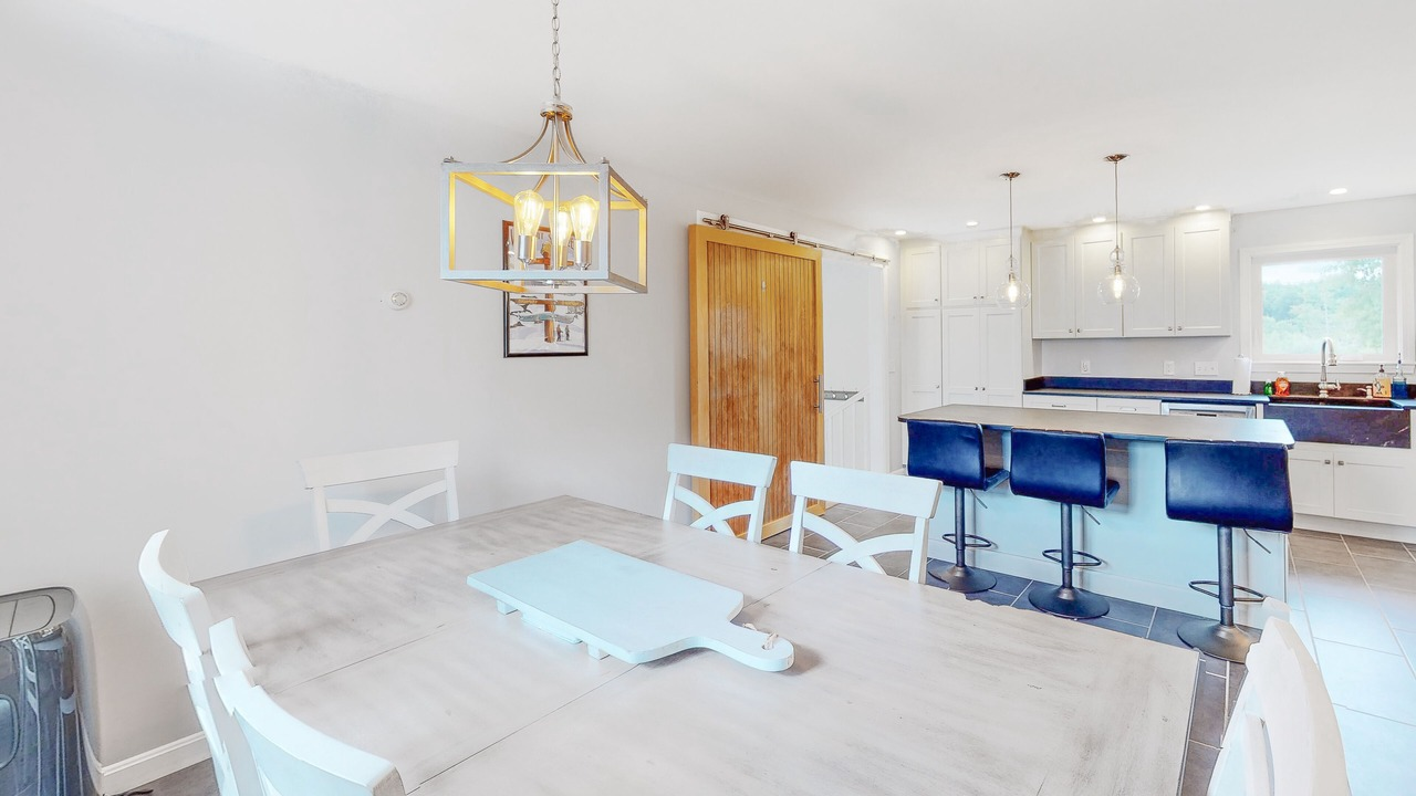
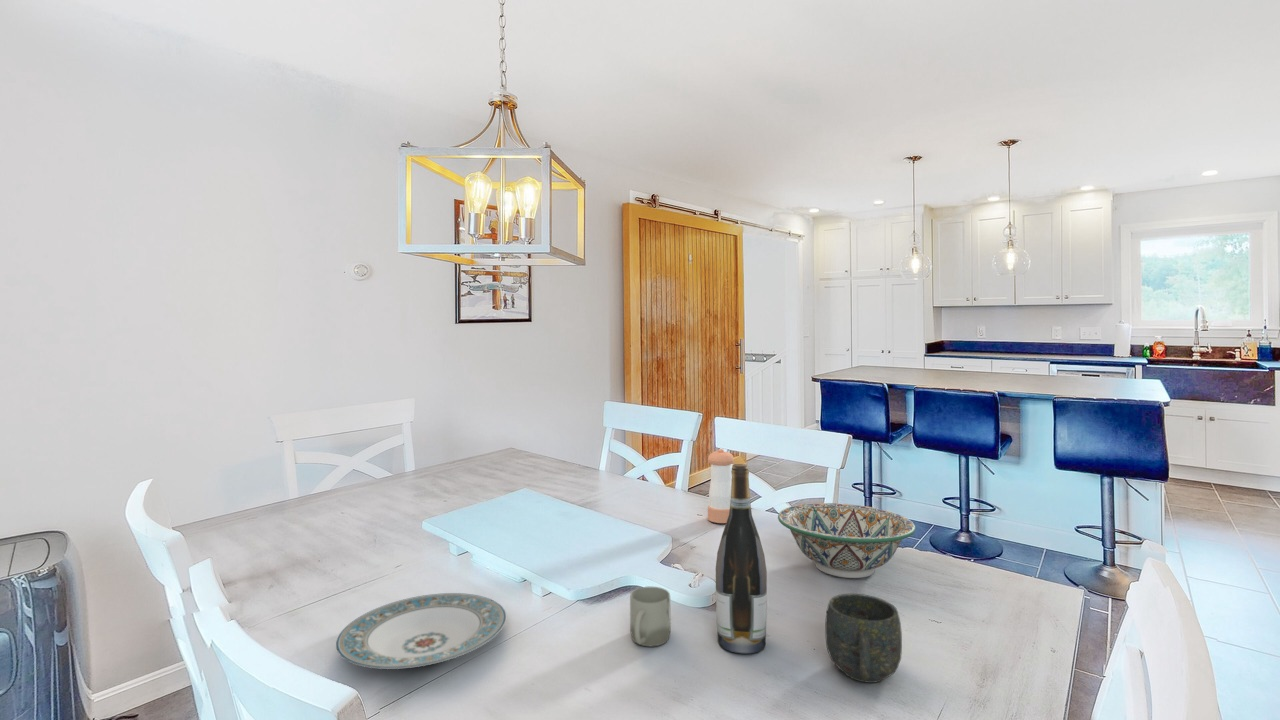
+ decorative bowl [777,502,917,579]
+ cup [629,586,672,647]
+ pepper shaker [707,448,735,524]
+ wine bottle [715,463,768,655]
+ plate [335,592,507,670]
+ mug [824,593,903,684]
